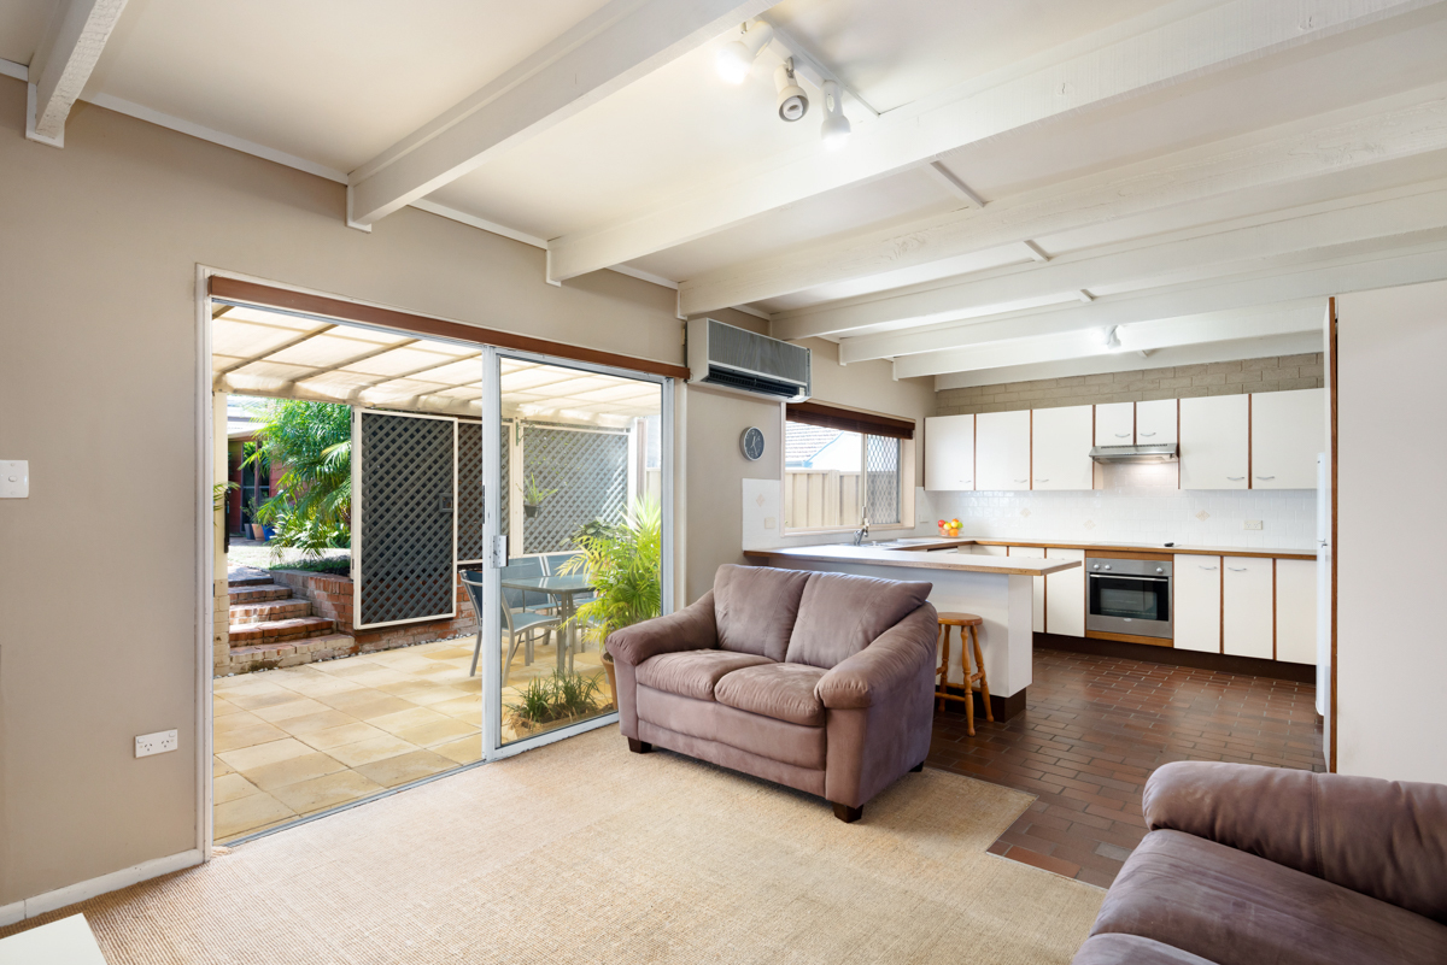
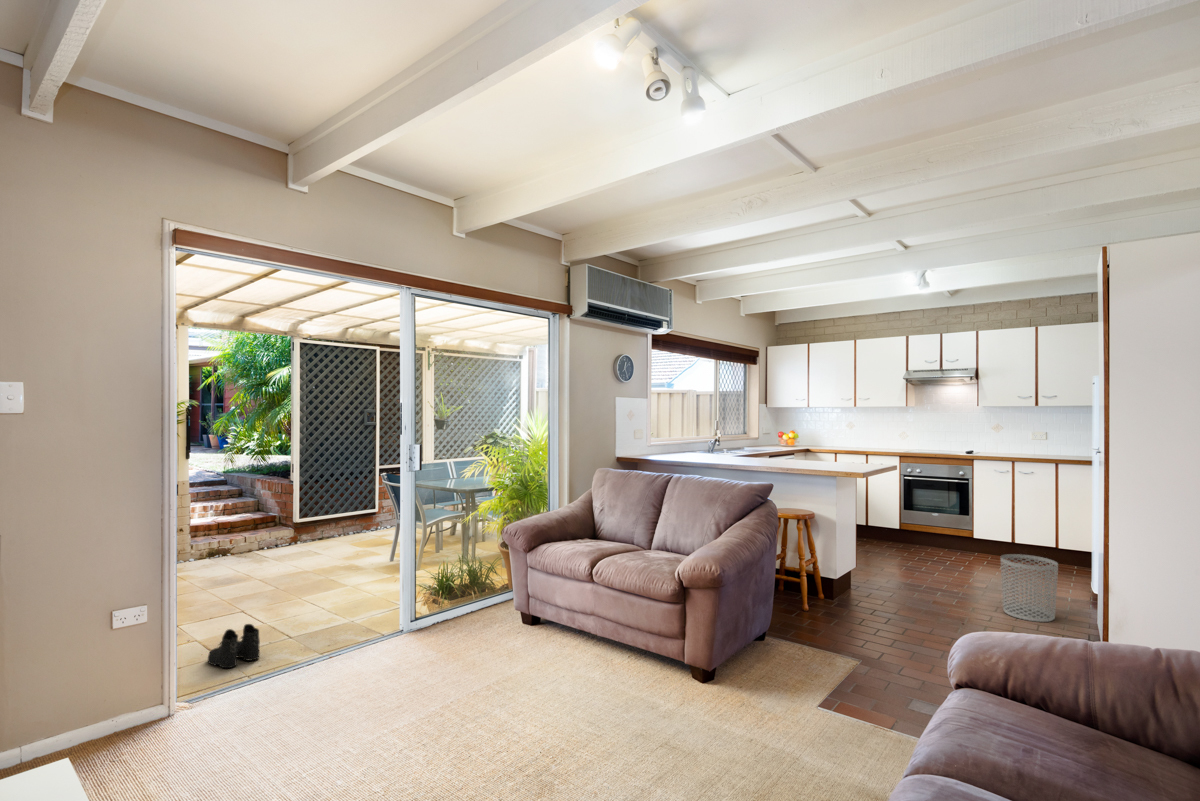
+ waste bin [1000,553,1059,623]
+ boots [207,623,261,669]
